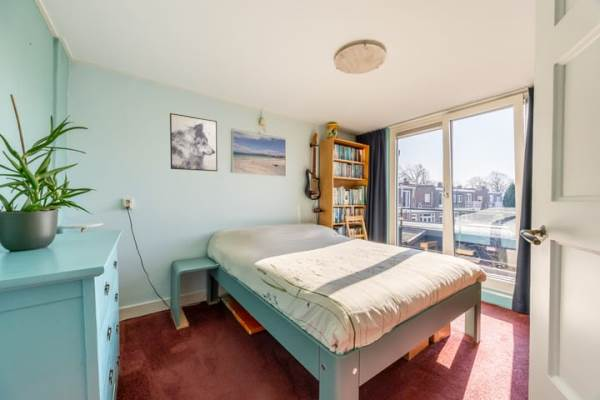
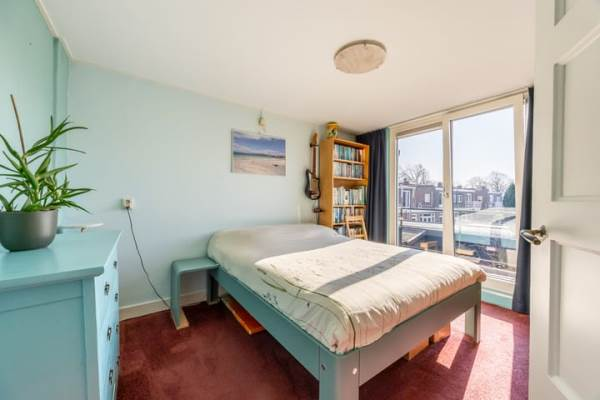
- wall art [169,112,218,172]
